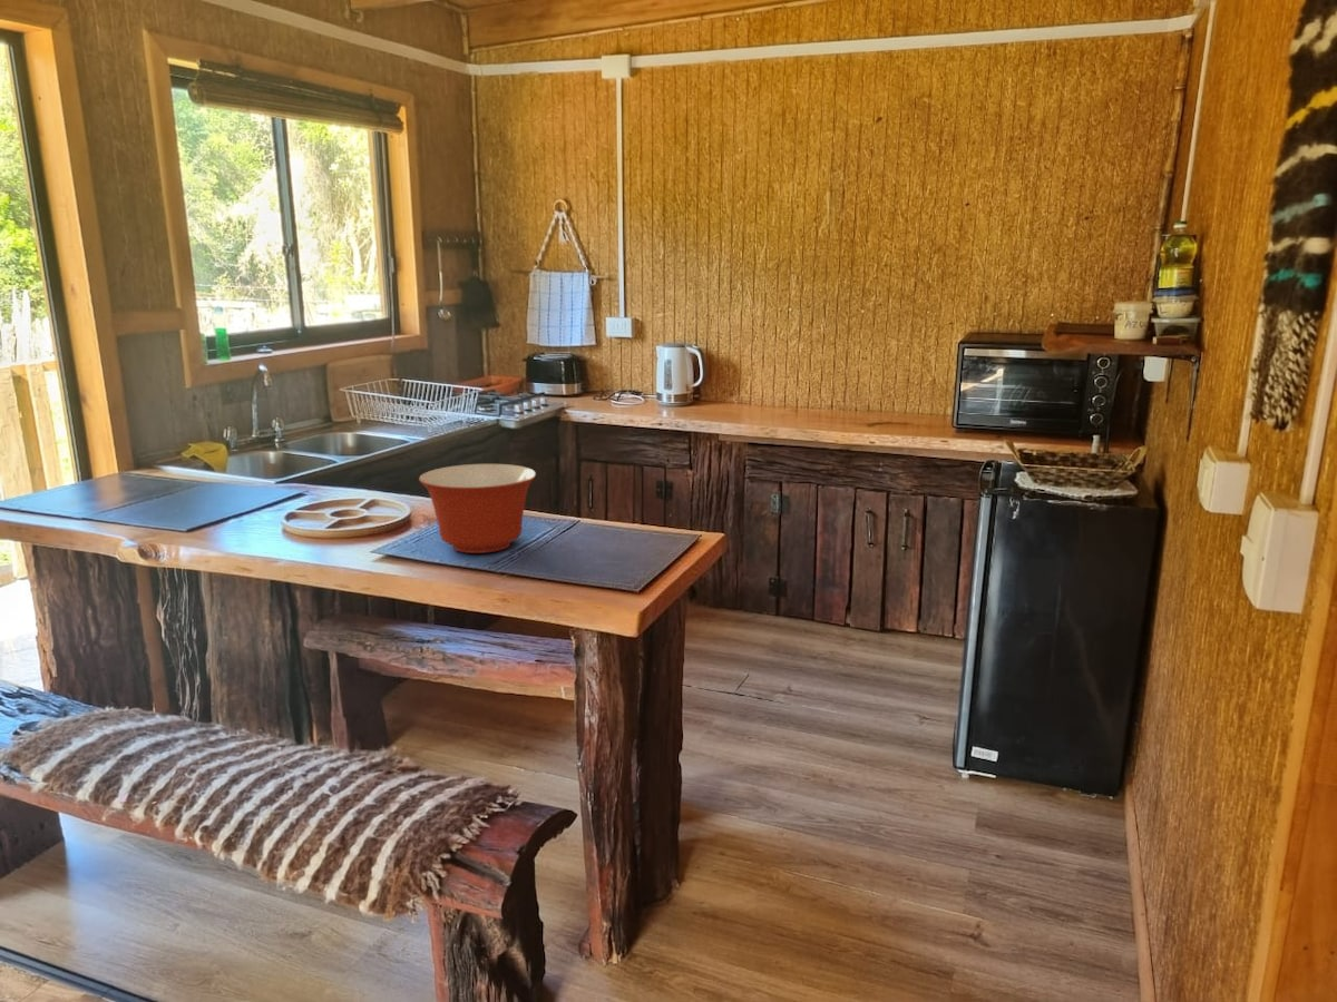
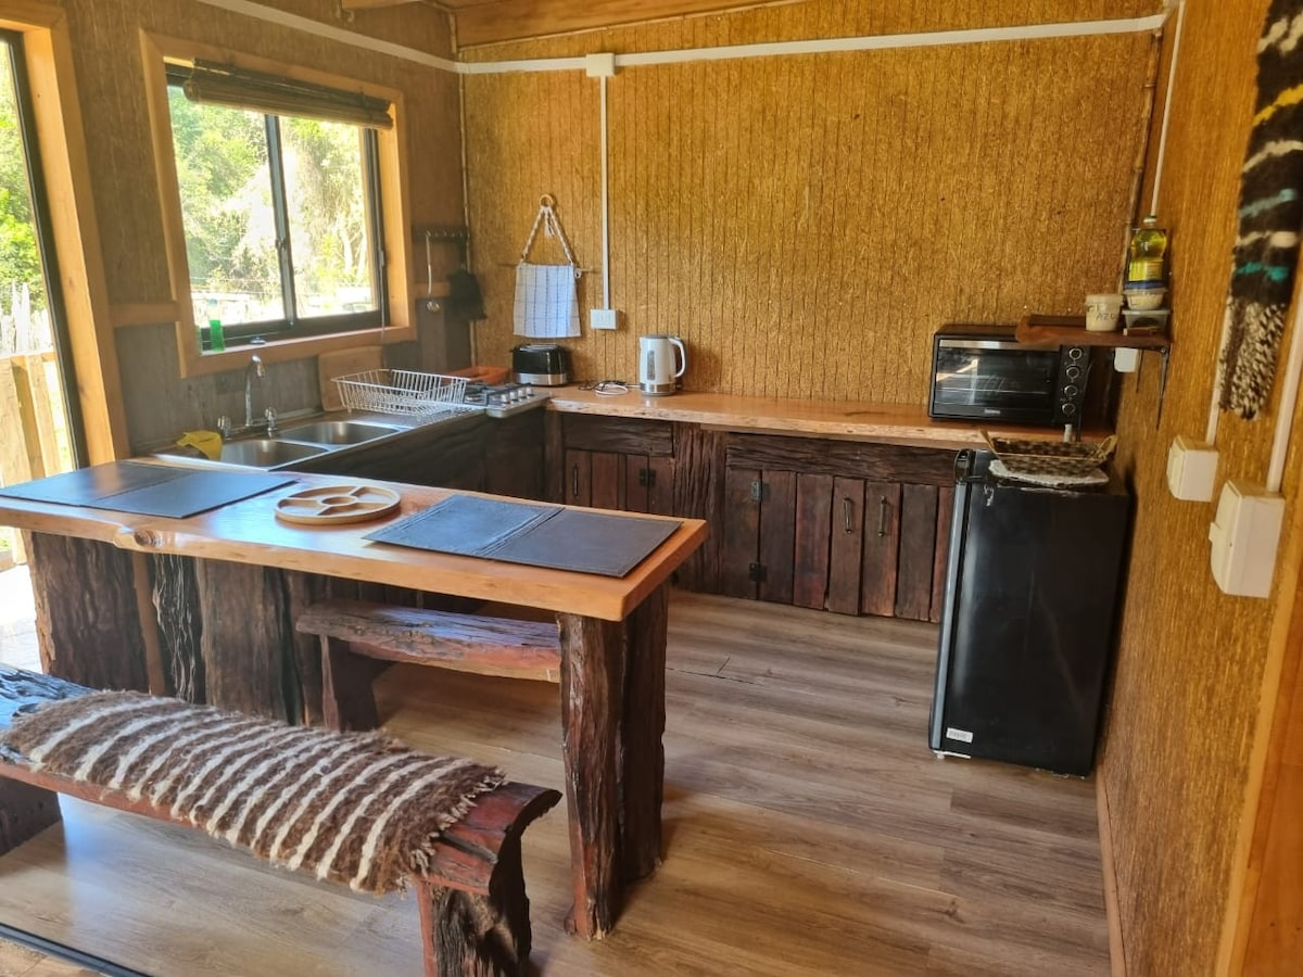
- mixing bowl [418,463,537,554]
